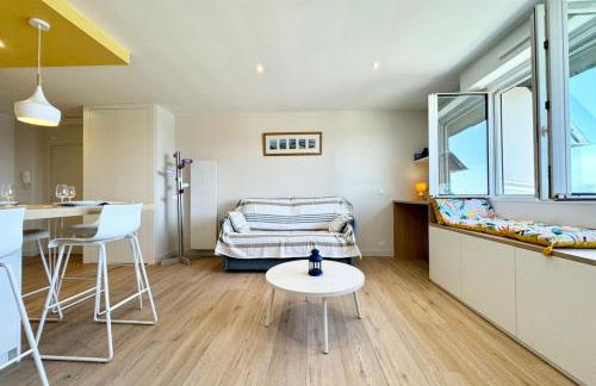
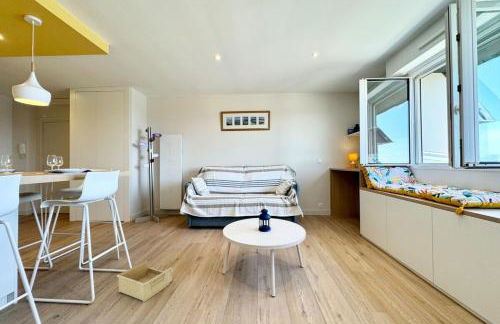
+ storage bin [116,260,173,303]
